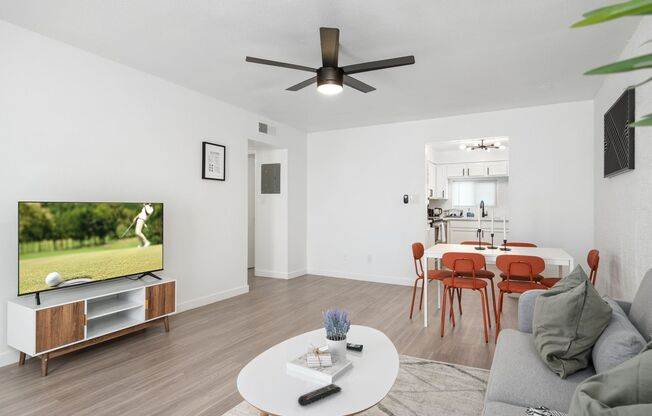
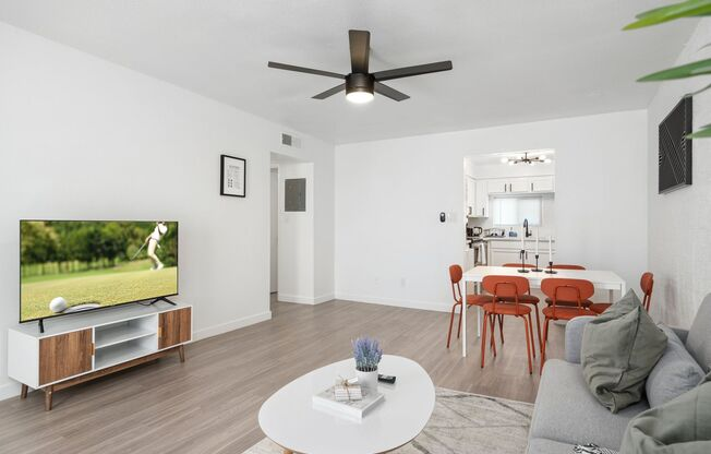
- remote control [297,383,342,407]
